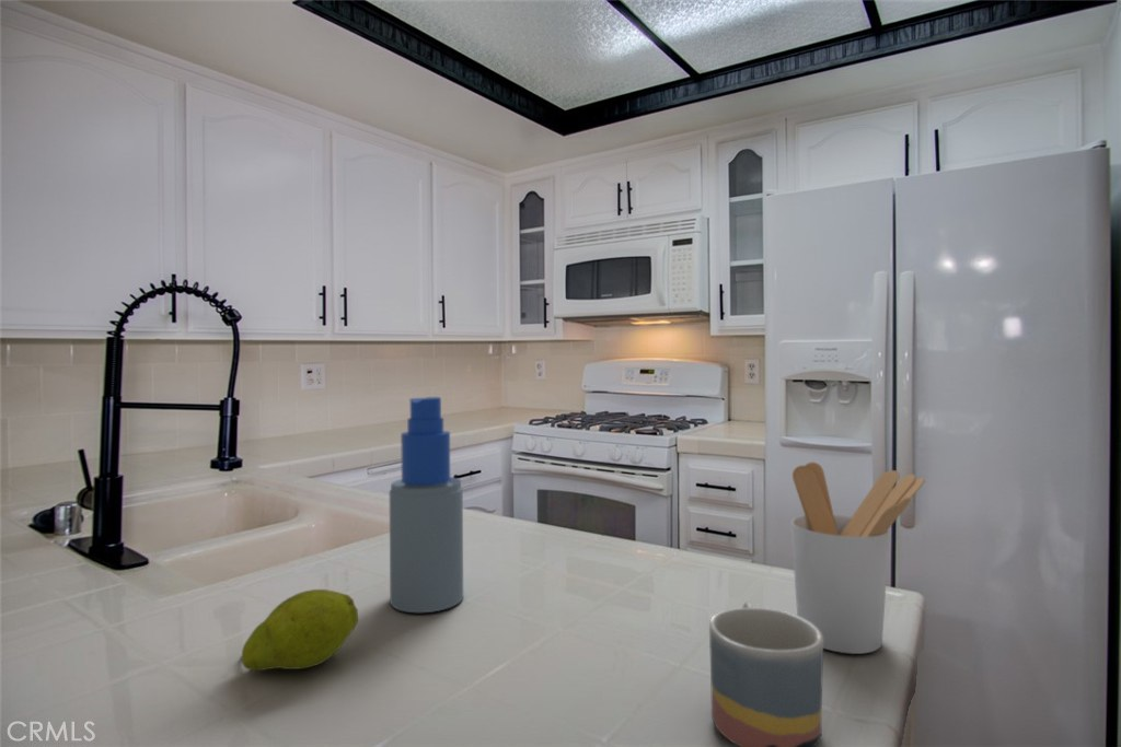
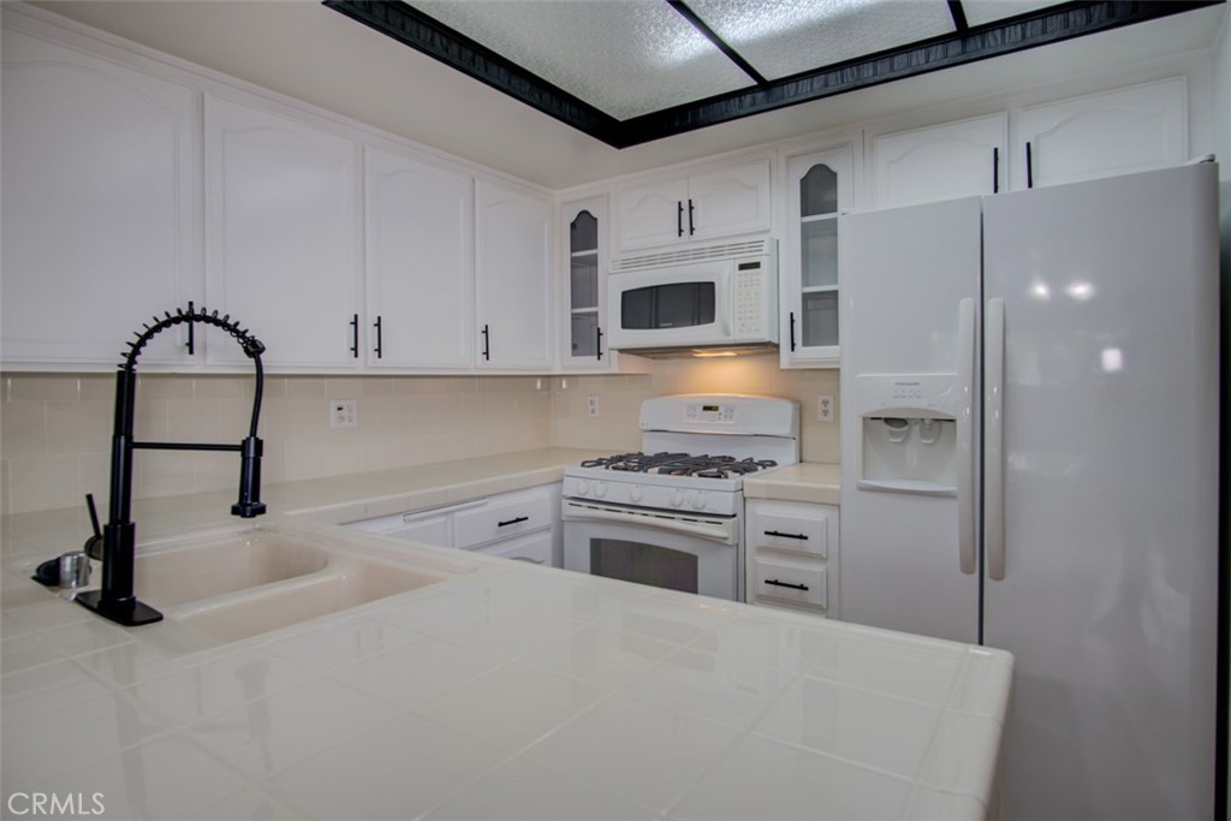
- utensil holder [789,462,926,655]
- mug [708,602,824,747]
- fruit [240,588,359,672]
- spray bottle [389,396,464,614]
